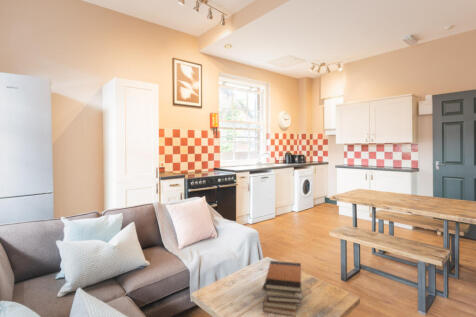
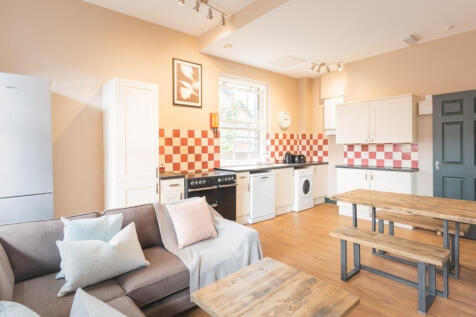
- book stack [261,260,303,317]
